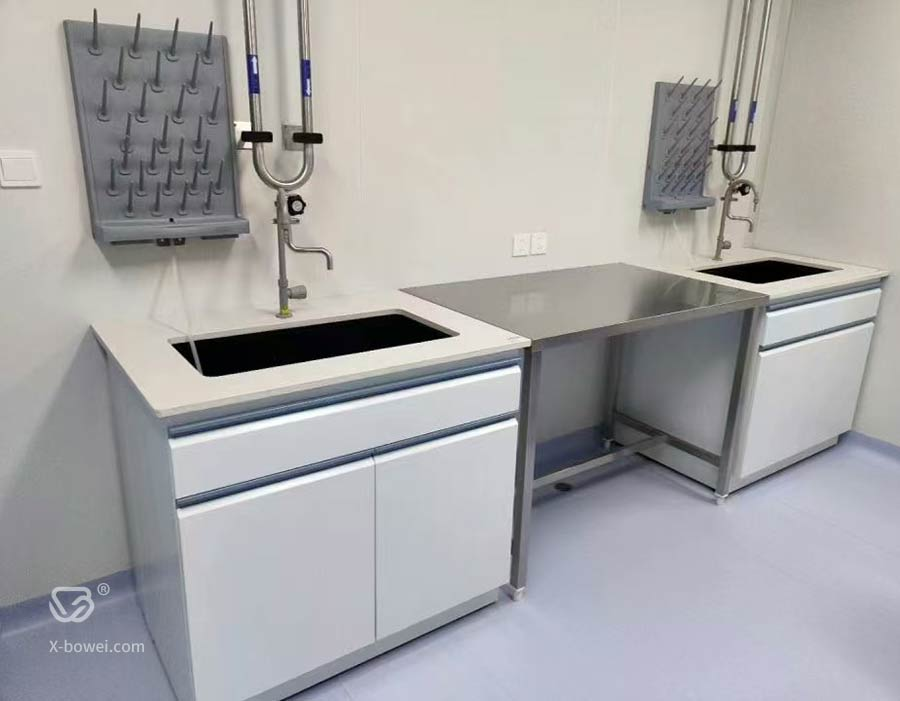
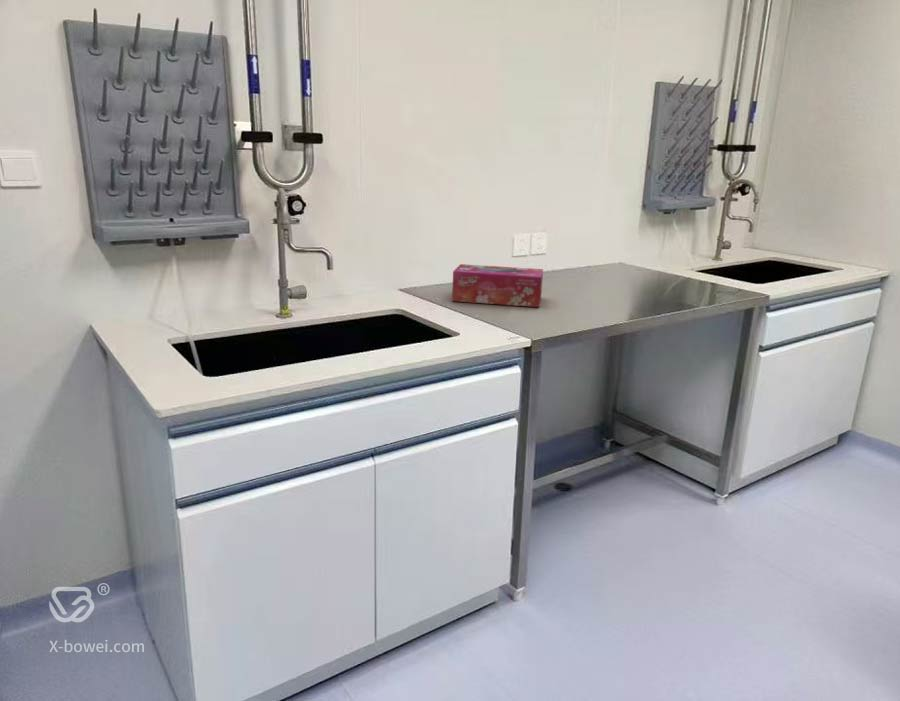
+ tissue box [451,263,544,308]
